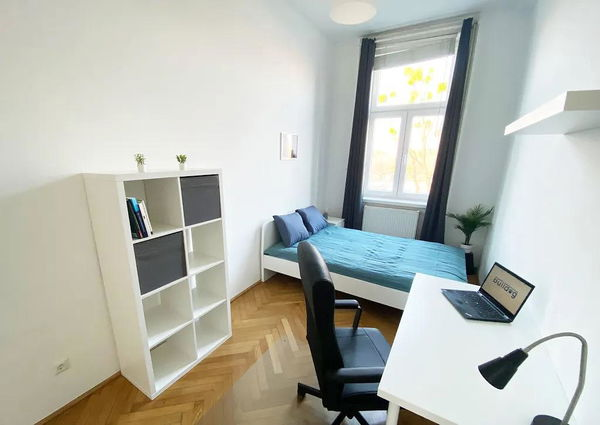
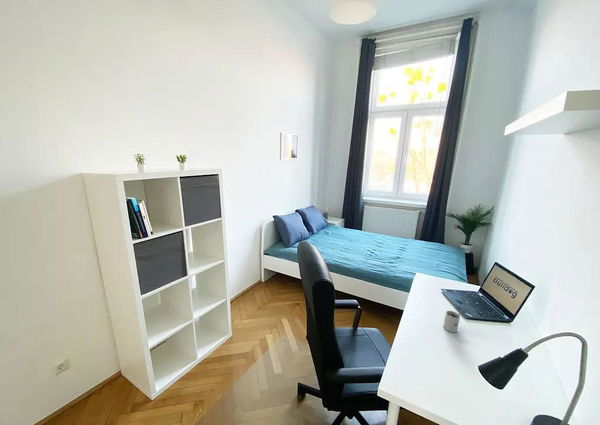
+ mug [442,307,465,333]
